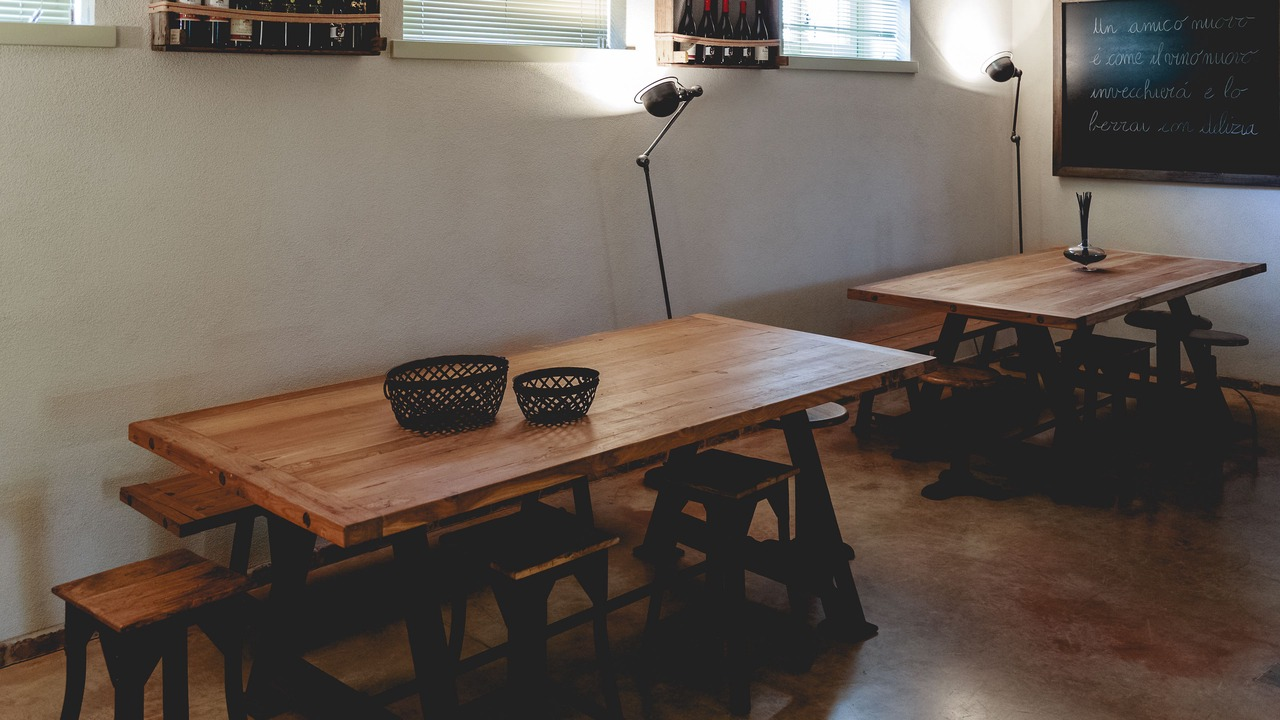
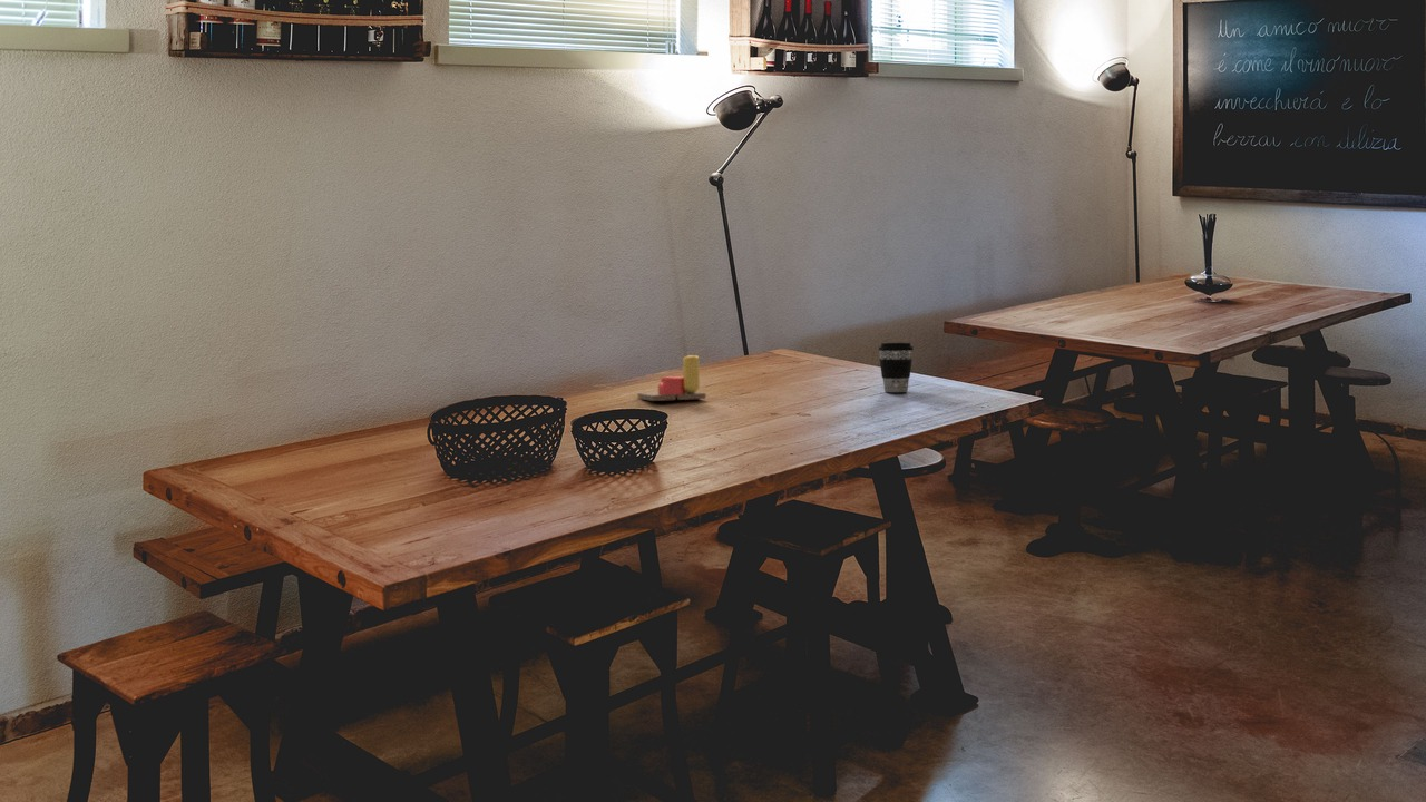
+ candle [637,354,707,402]
+ coffee cup [878,342,915,393]
